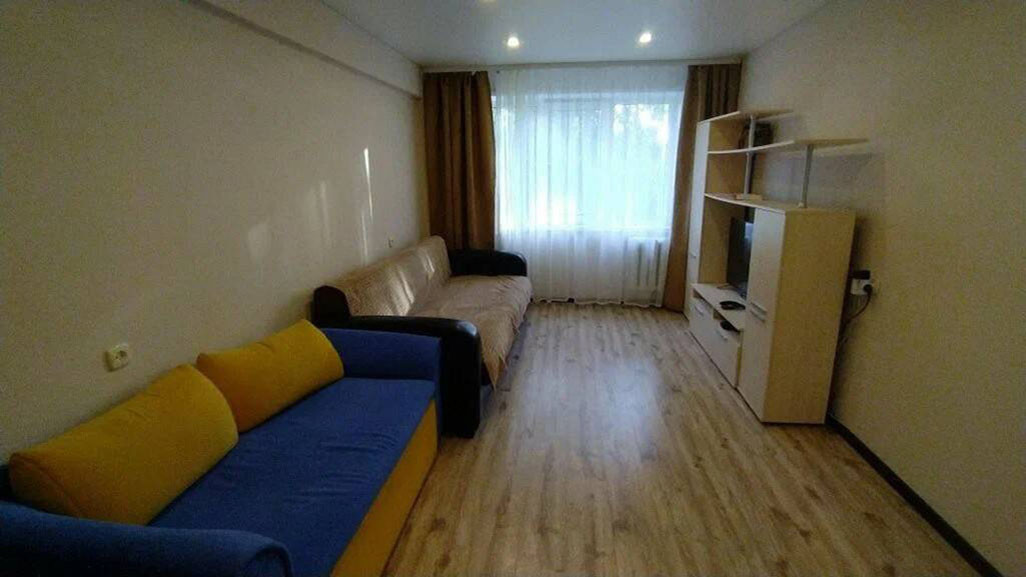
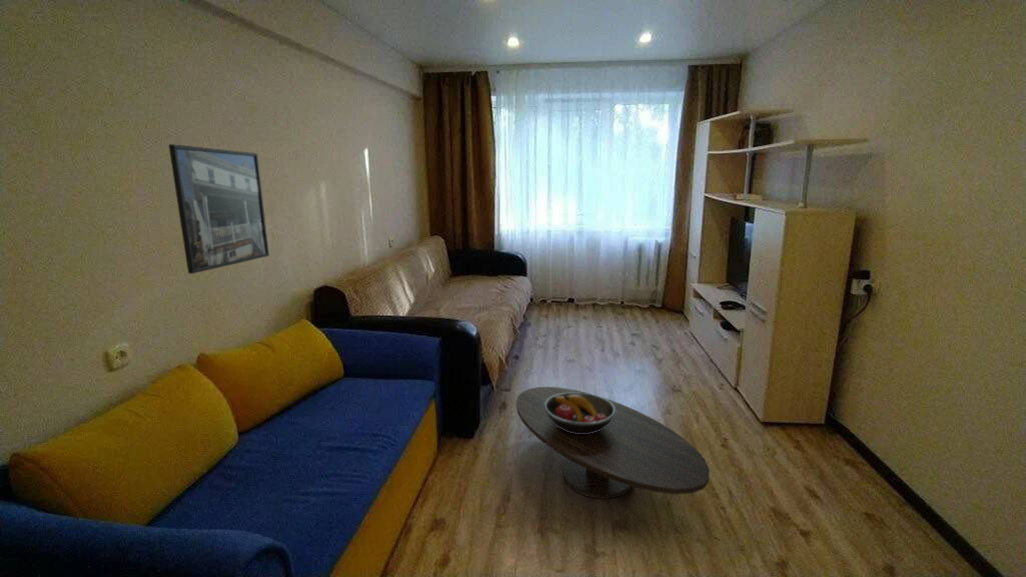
+ fruit bowl [543,392,617,434]
+ coffee table [515,386,710,500]
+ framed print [168,143,270,275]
